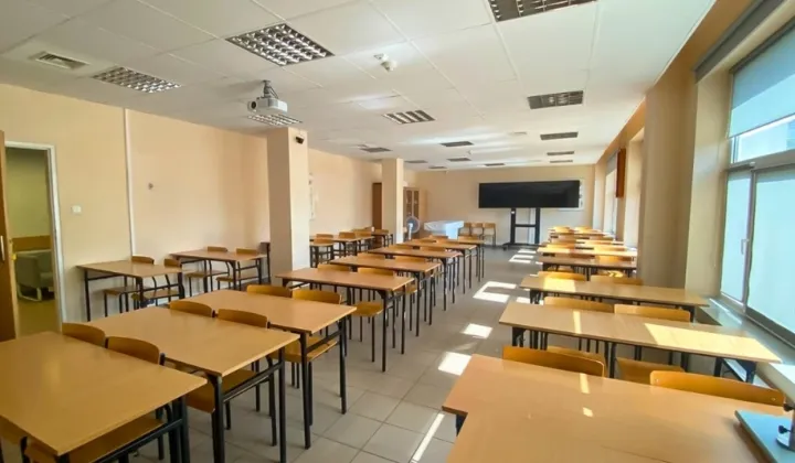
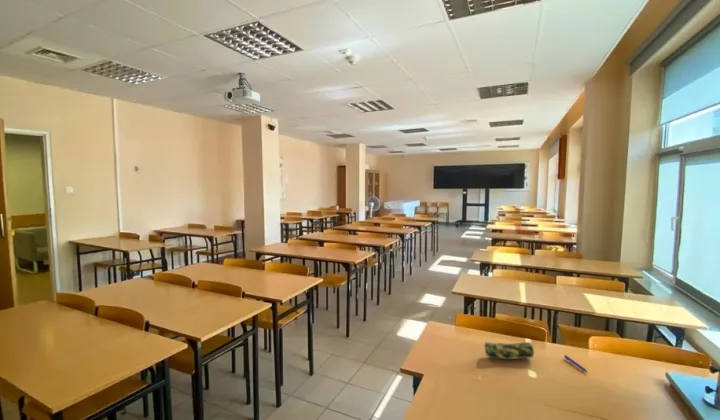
+ pencil case [484,341,535,360]
+ pen [563,354,588,373]
